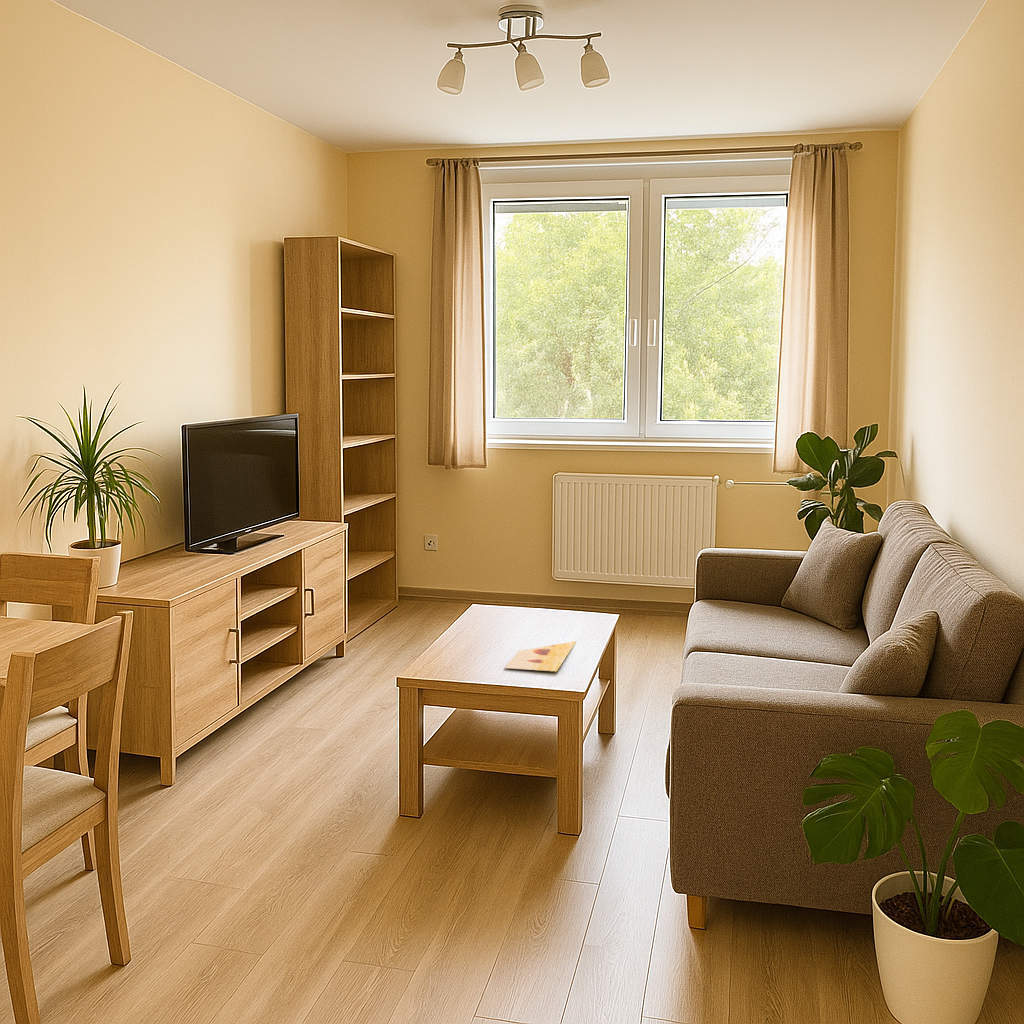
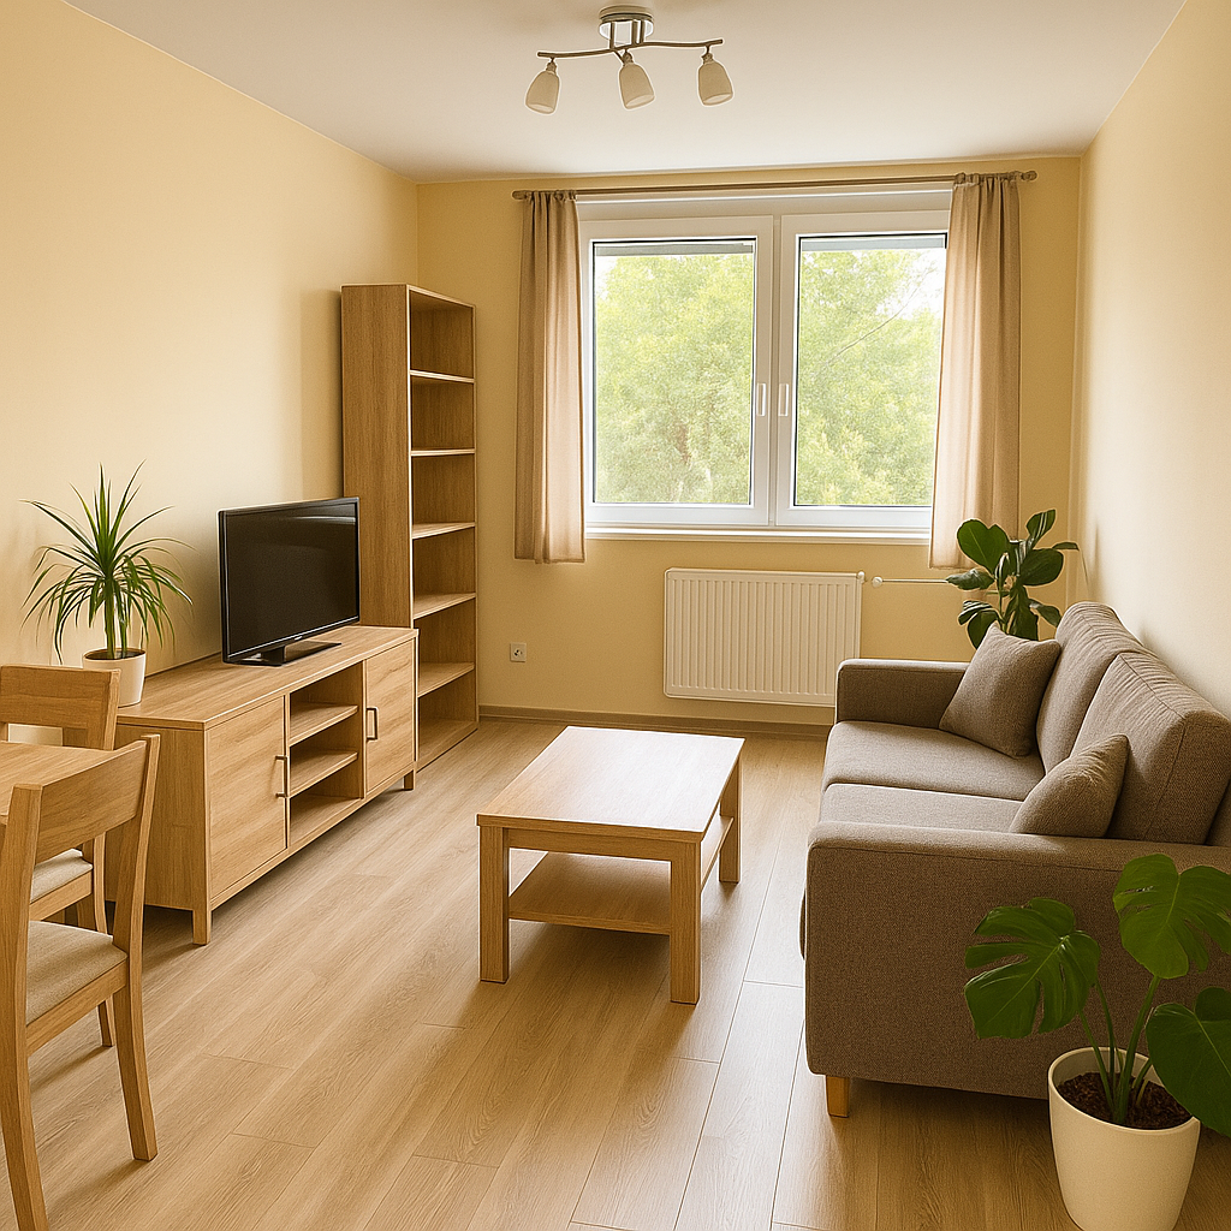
- painting [503,641,578,672]
